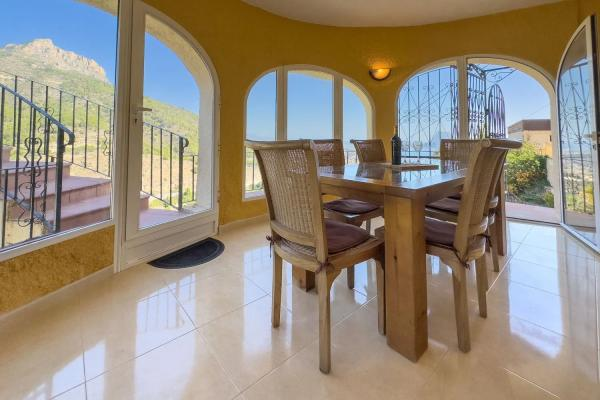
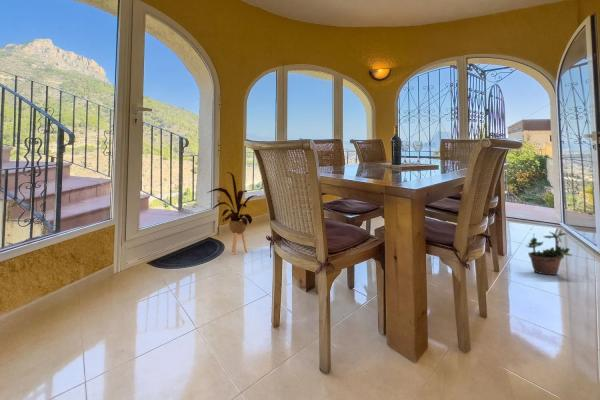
+ house plant [206,171,262,255]
+ potted plant [526,224,573,276]
